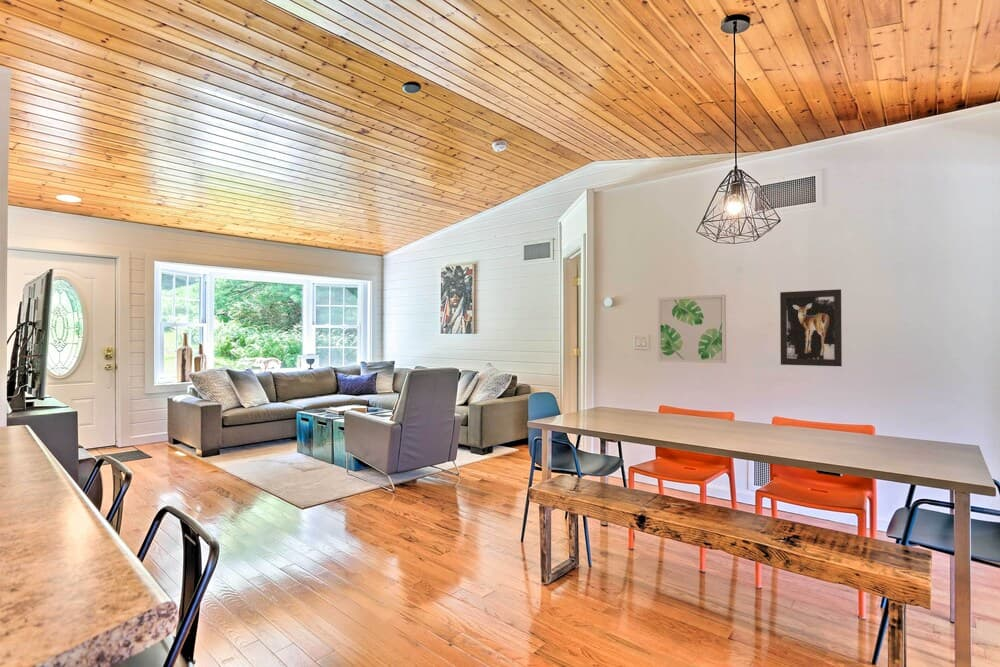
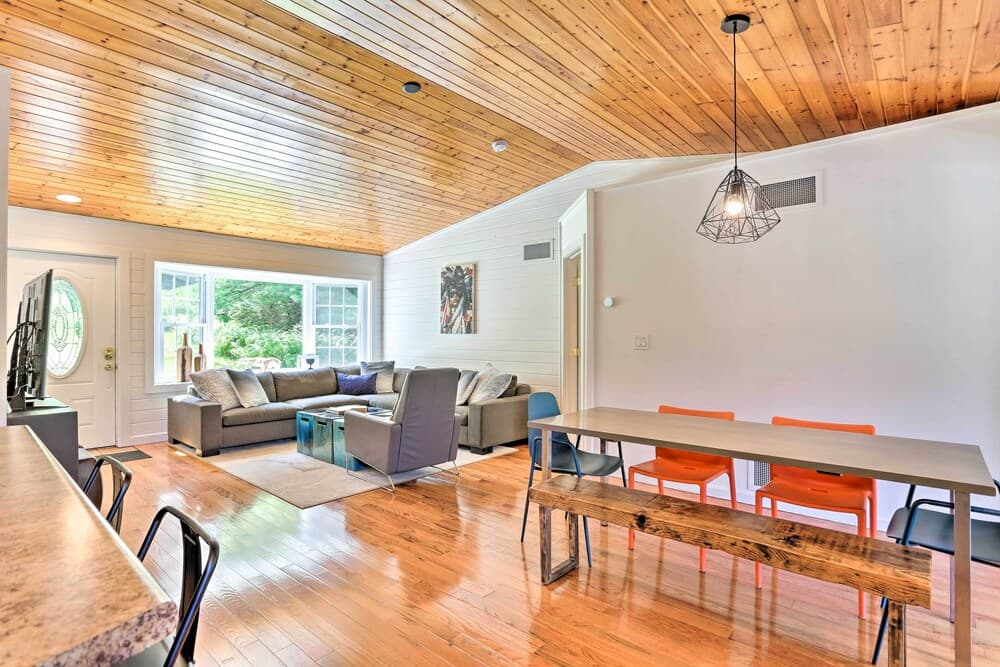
- wall art [657,294,727,364]
- wall art [779,288,843,367]
